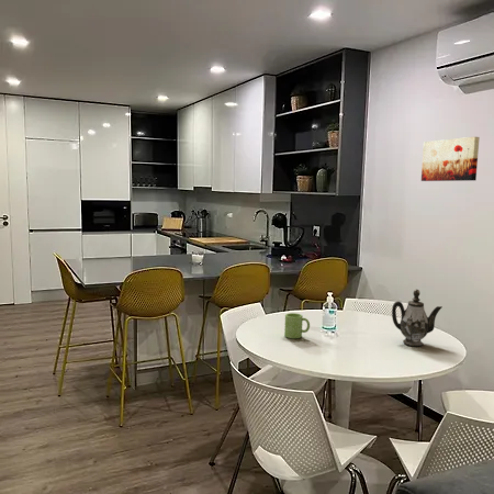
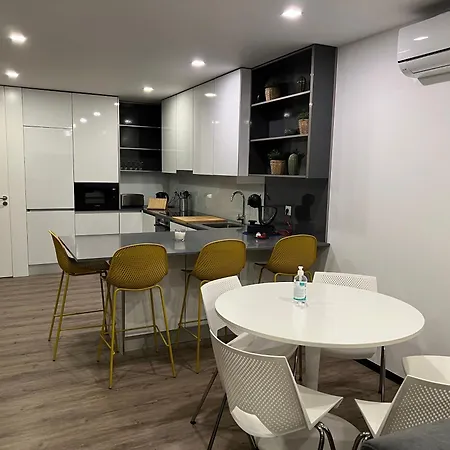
- mug [283,312,311,339]
- teapot [391,289,444,347]
- wall art [420,136,481,182]
